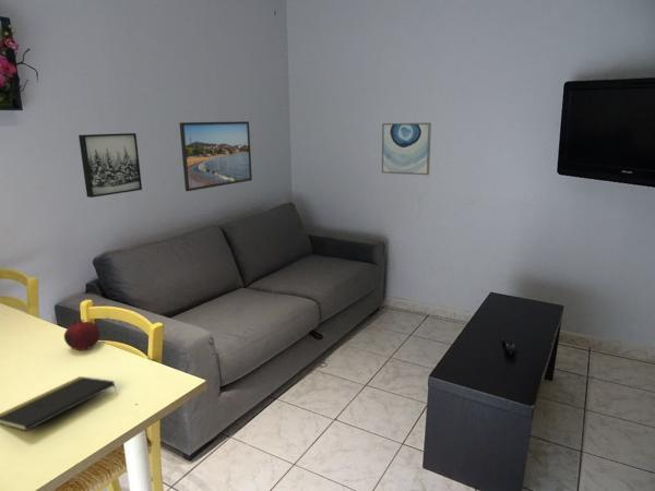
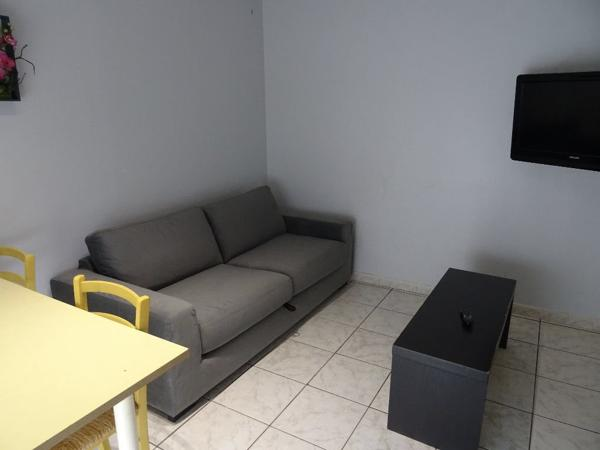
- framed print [179,120,253,192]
- wall art [381,122,432,176]
- wall art [78,132,143,199]
- fruit [63,319,100,351]
- notepad [0,375,119,432]
